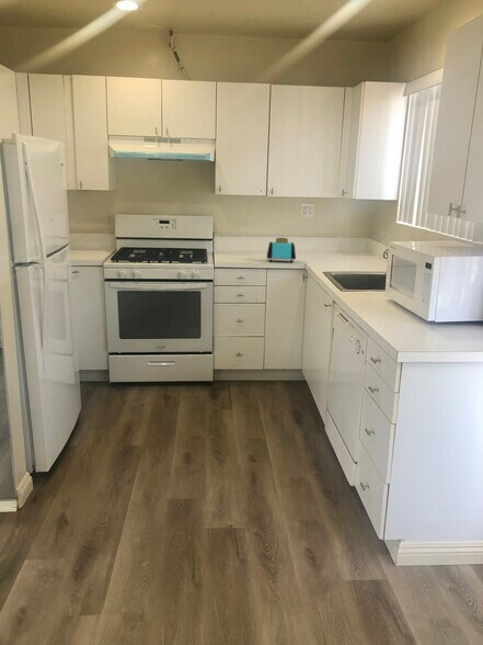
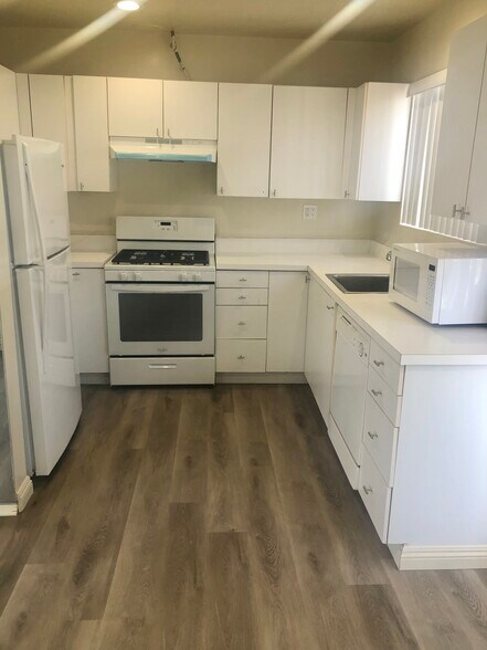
- toaster [266,237,297,263]
